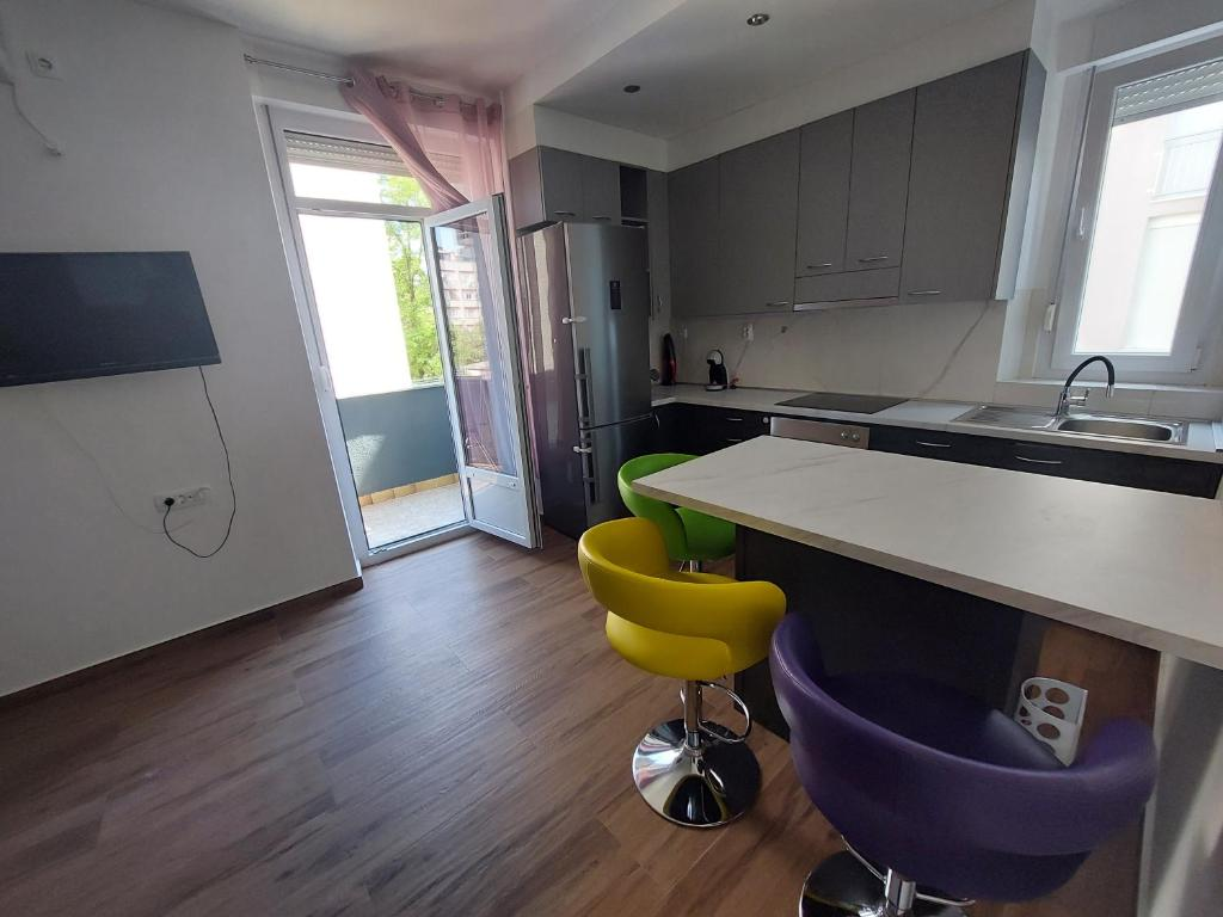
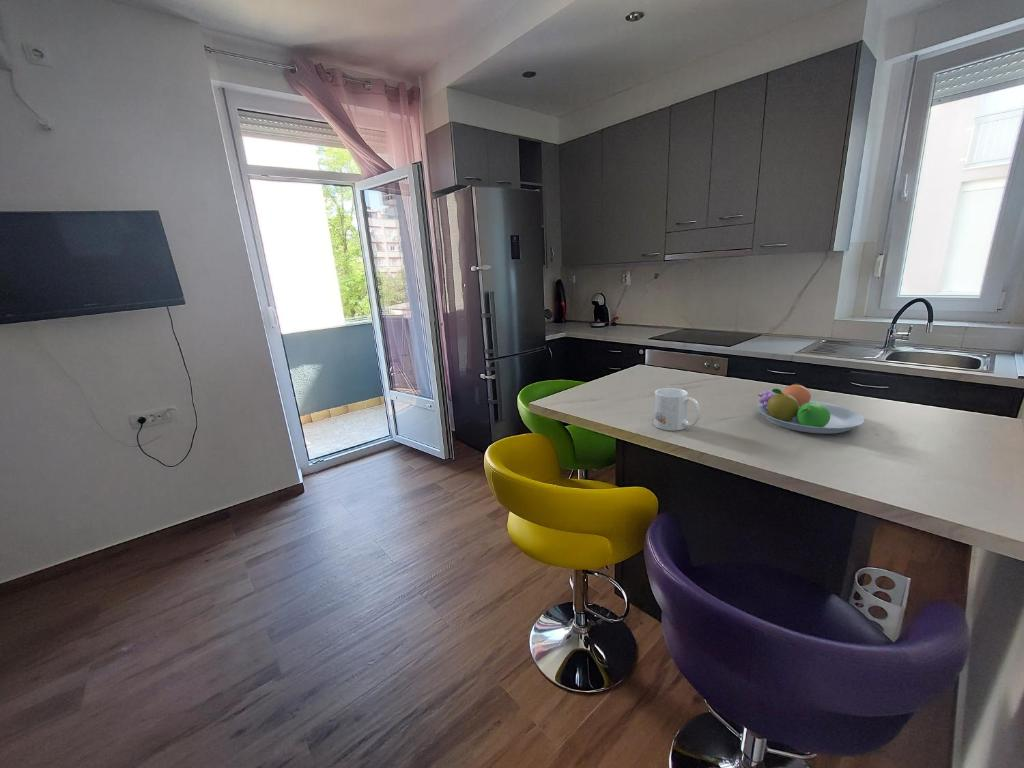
+ fruit bowl [756,383,865,435]
+ mug [653,387,701,432]
